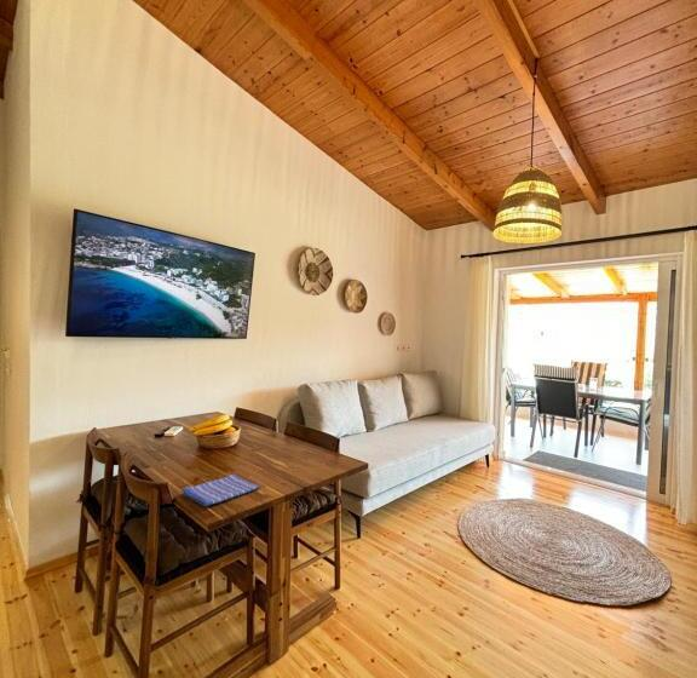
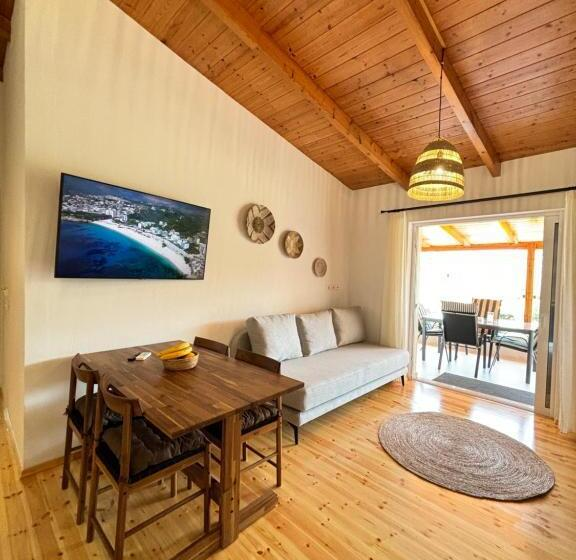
- dish towel [182,473,260,507]
